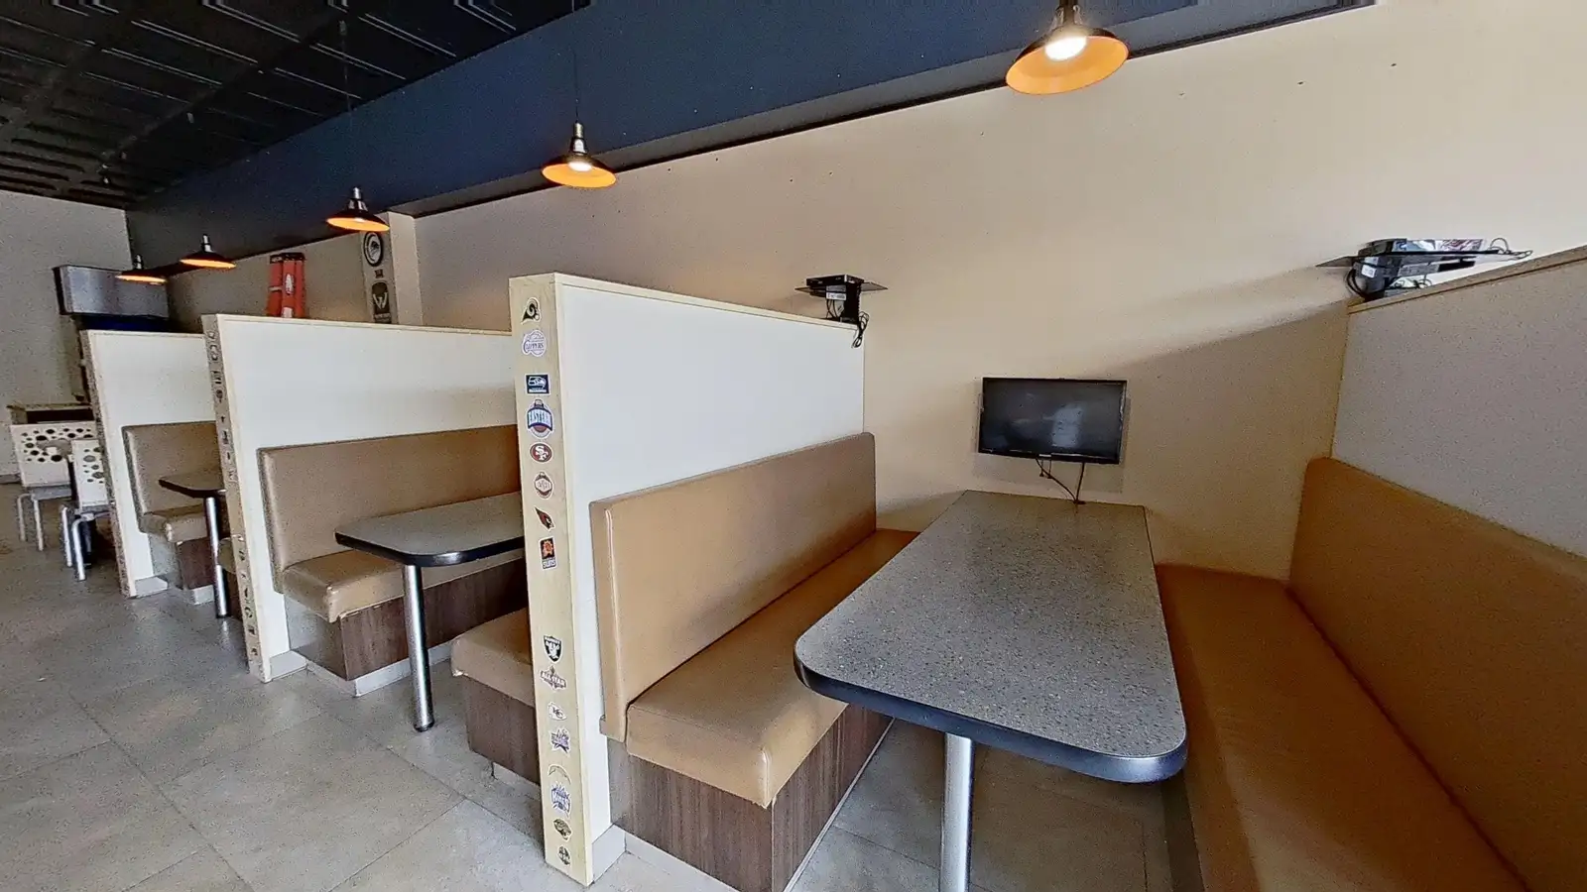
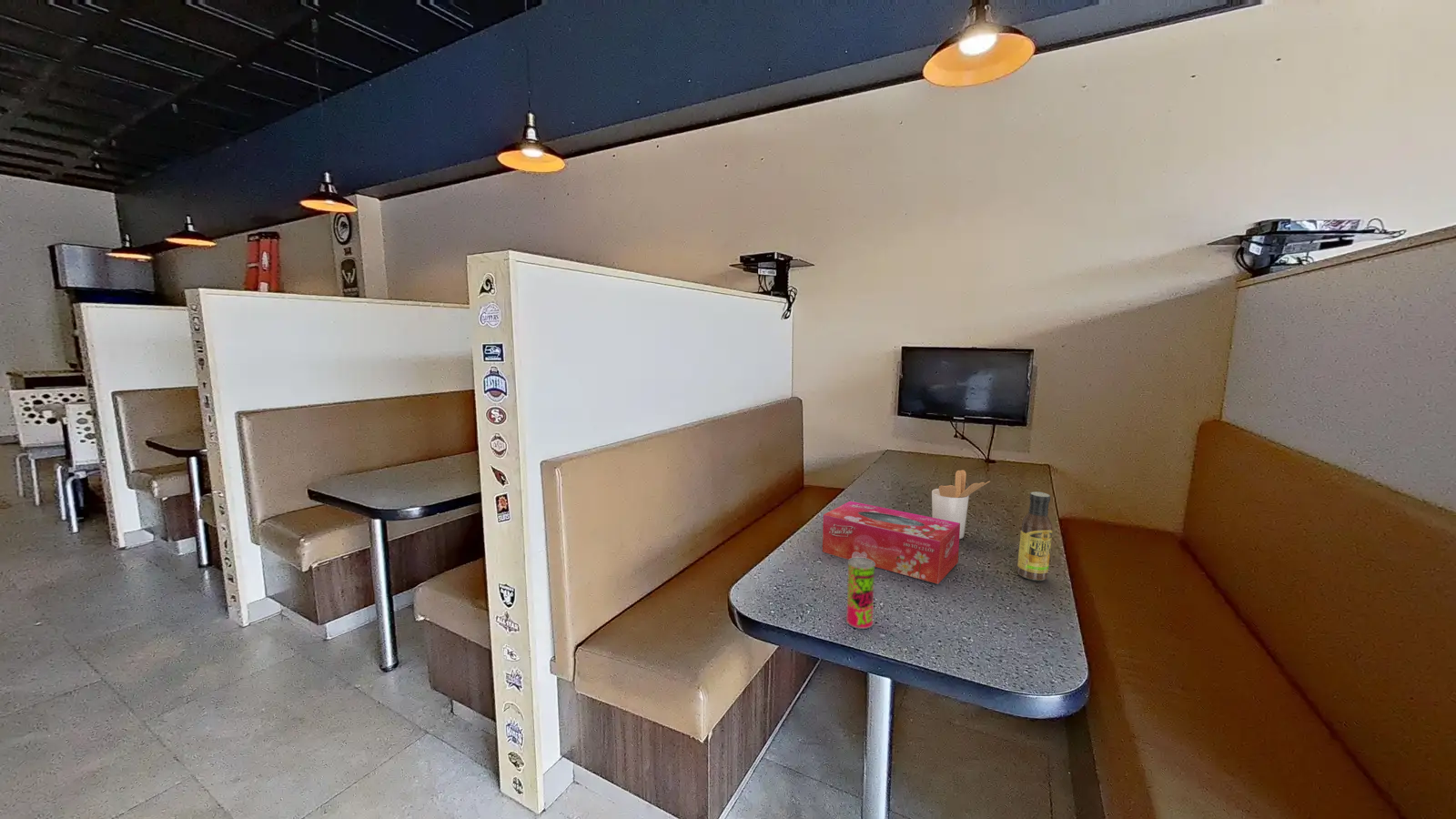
+ tissue box [822,501,960,585]
+ utensil holder [931,469,991,540]
+ sauce bottle [1016,491,1053,581]
+ beverage can [845,558,875,630]
